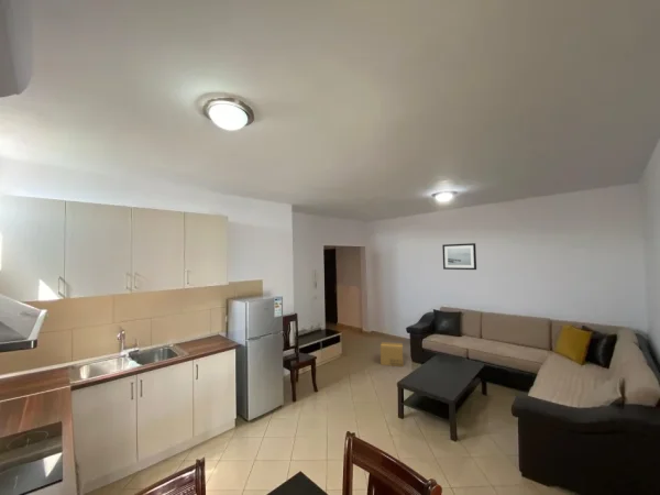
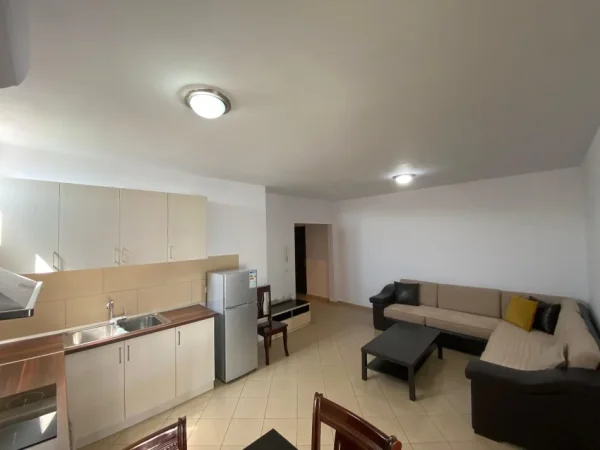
- wall art [441,242,477,271]
- cardboard box [380,341,404,367]
